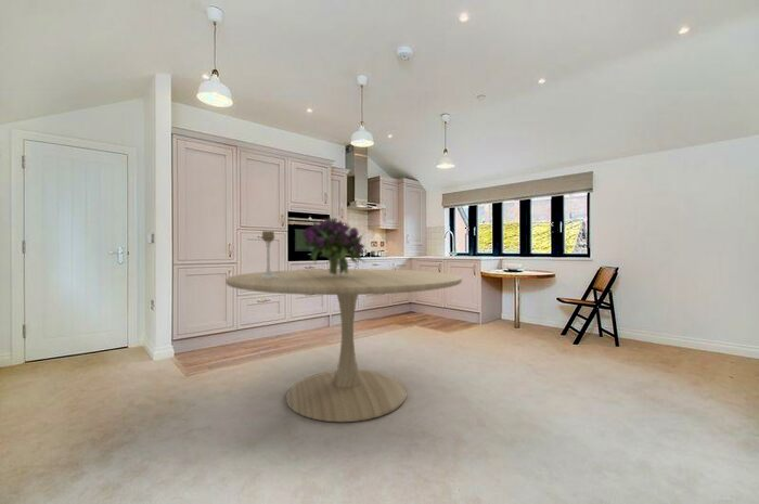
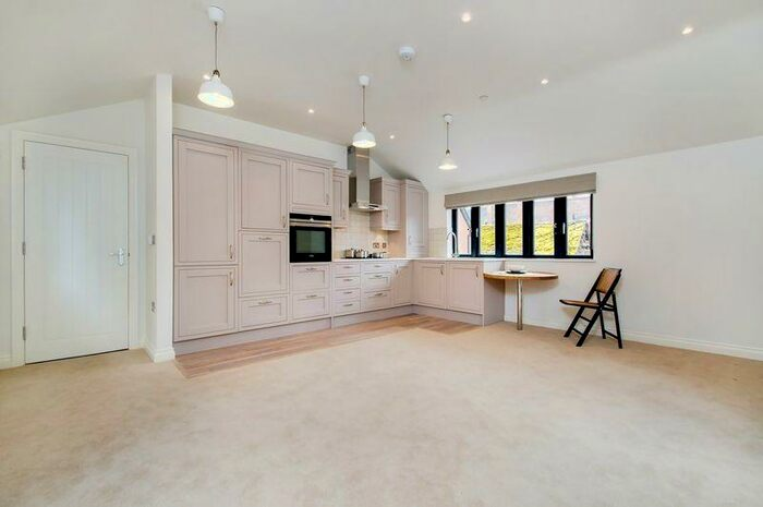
- candle holder [258,230,278,279]
- dining table [224,268,463,423]
- bouquet [300,216,369,275]
